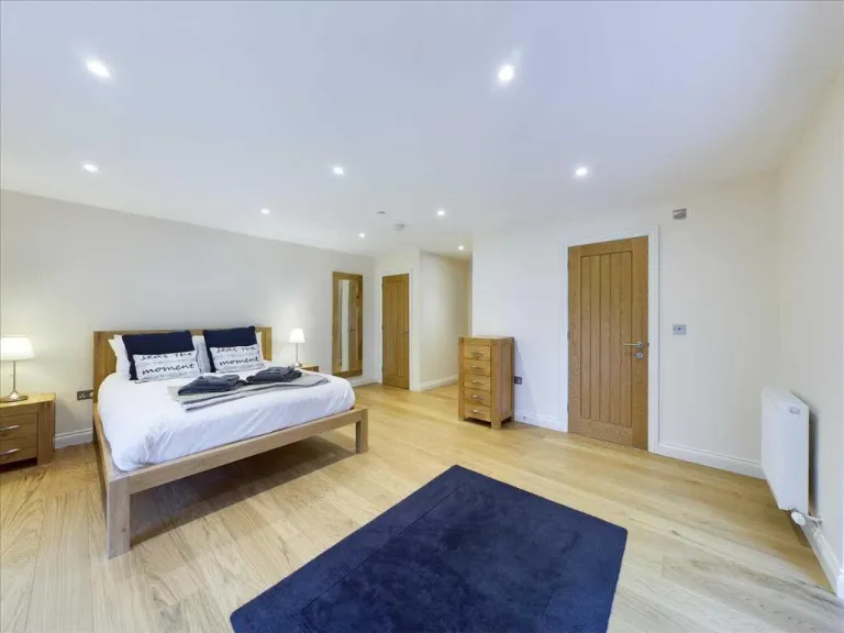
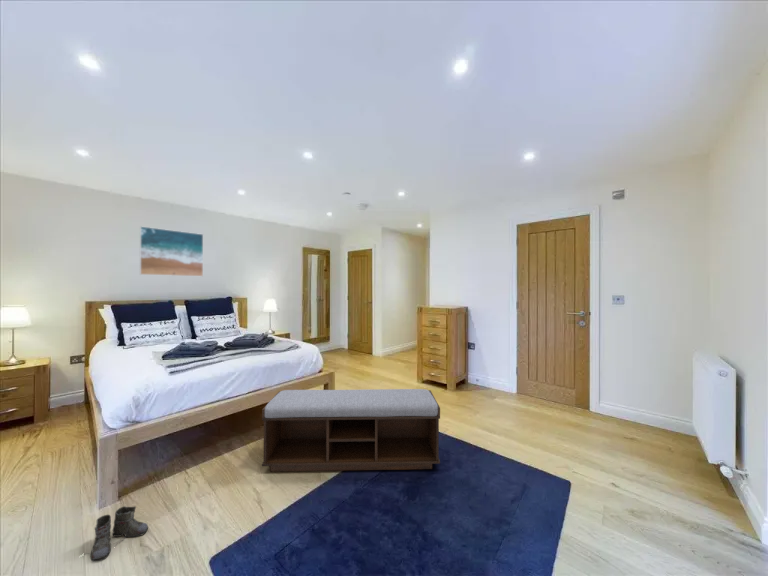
+ boots [85,505,149,563]
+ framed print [139,225,204,277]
+ bench [261,388,441,473]
